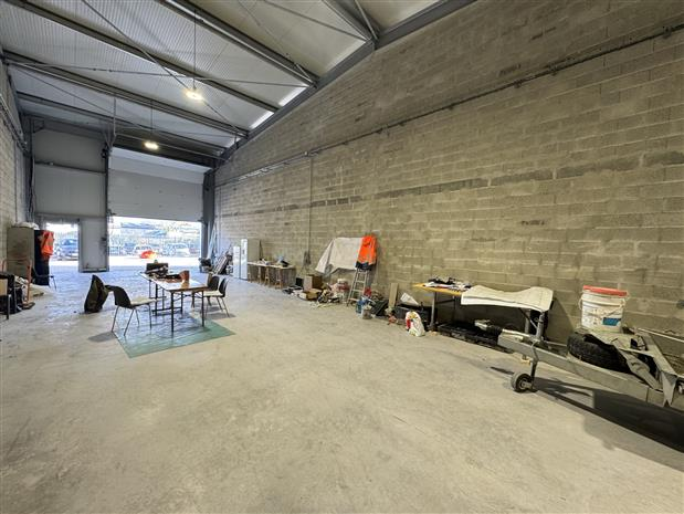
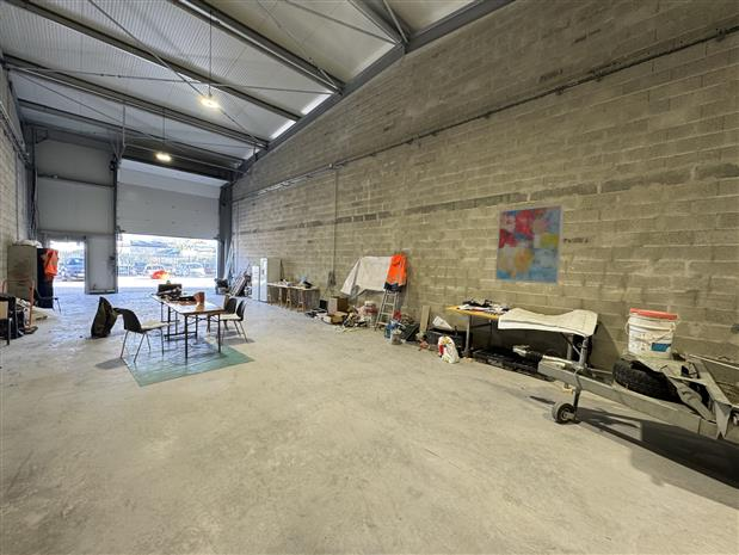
+ wall art [494,203,566,286]
